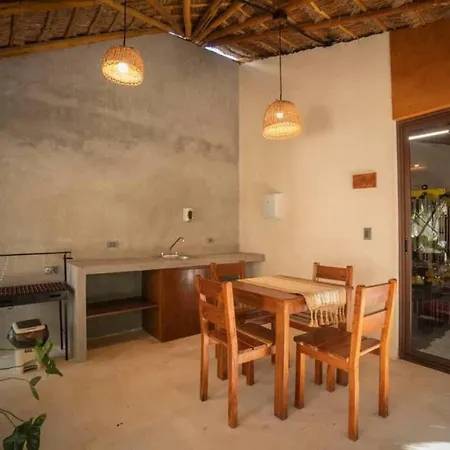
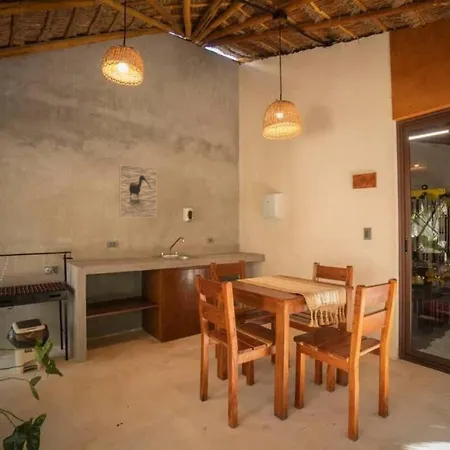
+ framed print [118,164,158,219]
